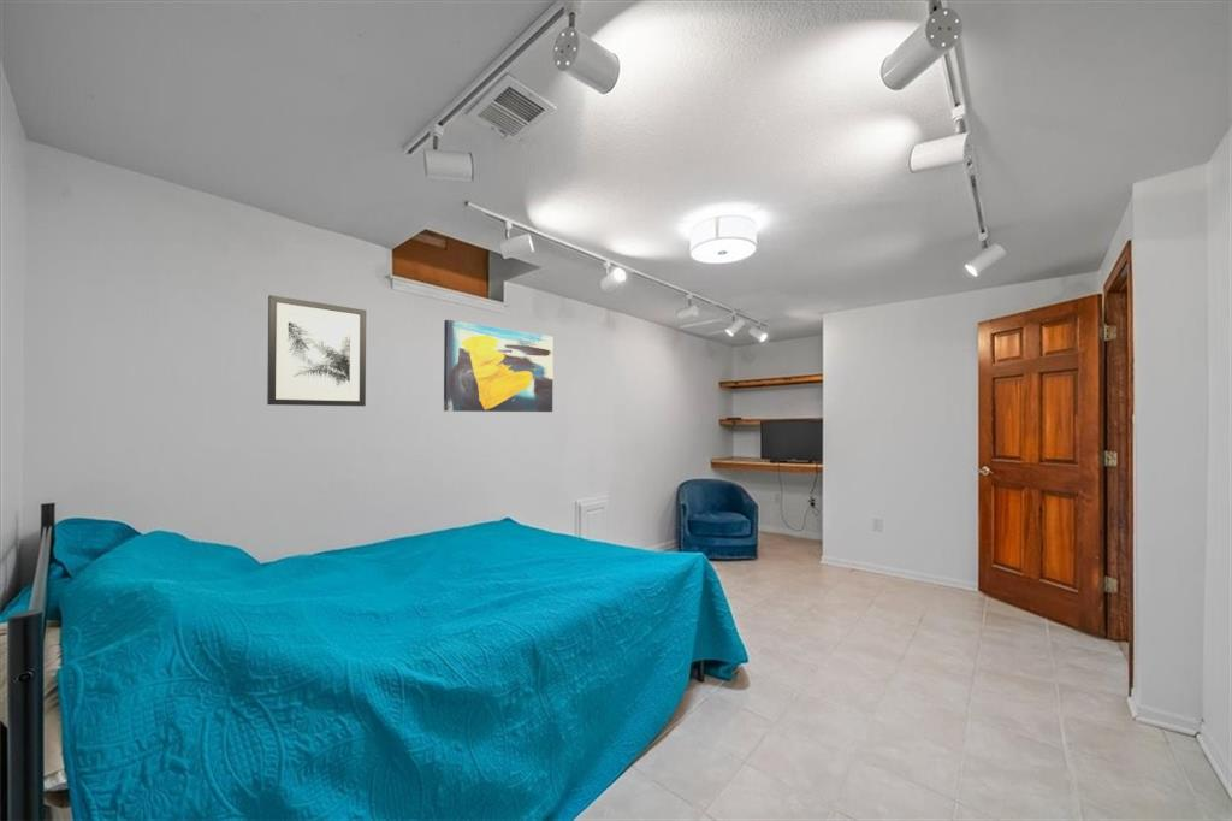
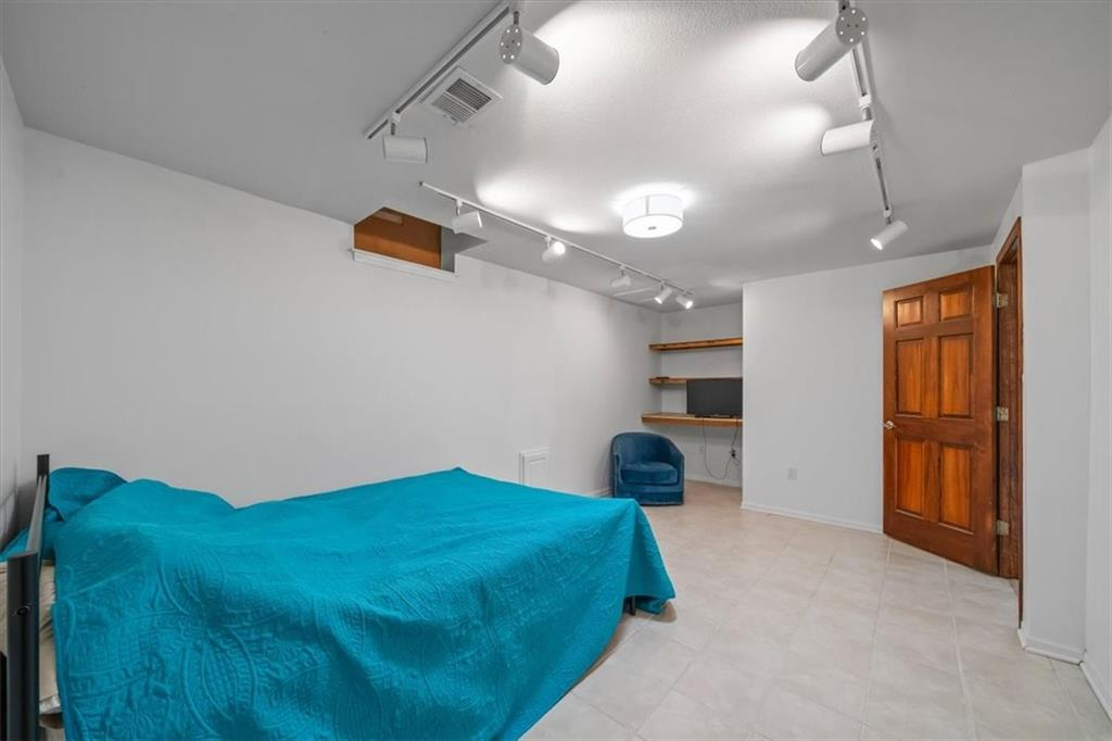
- wall art [266,294,367,407]
- wall art [443,319,555,413]
